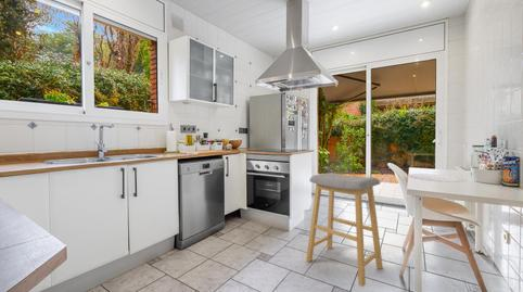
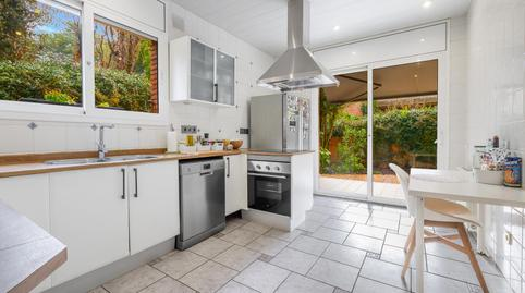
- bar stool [305,172,384,288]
